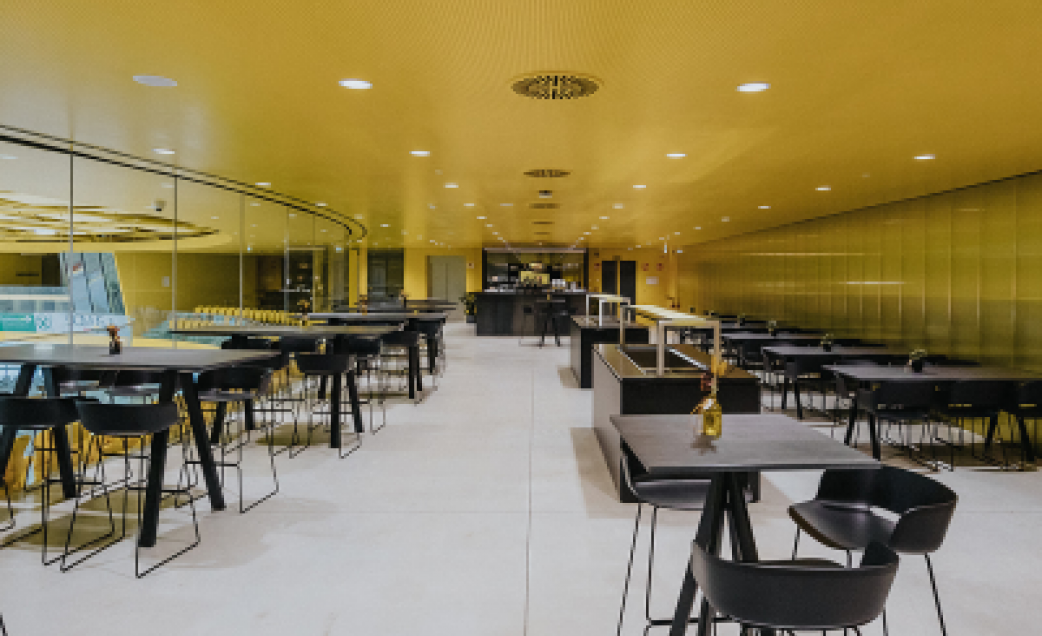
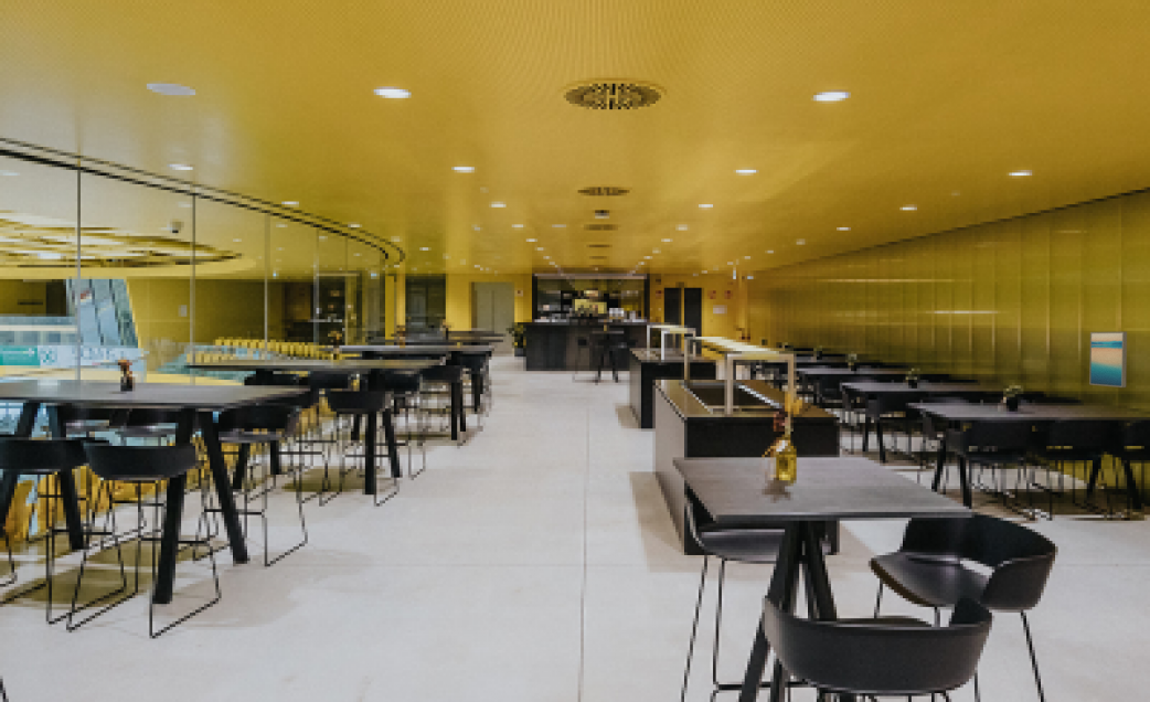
+ wall art [1088,331,1128,389]
